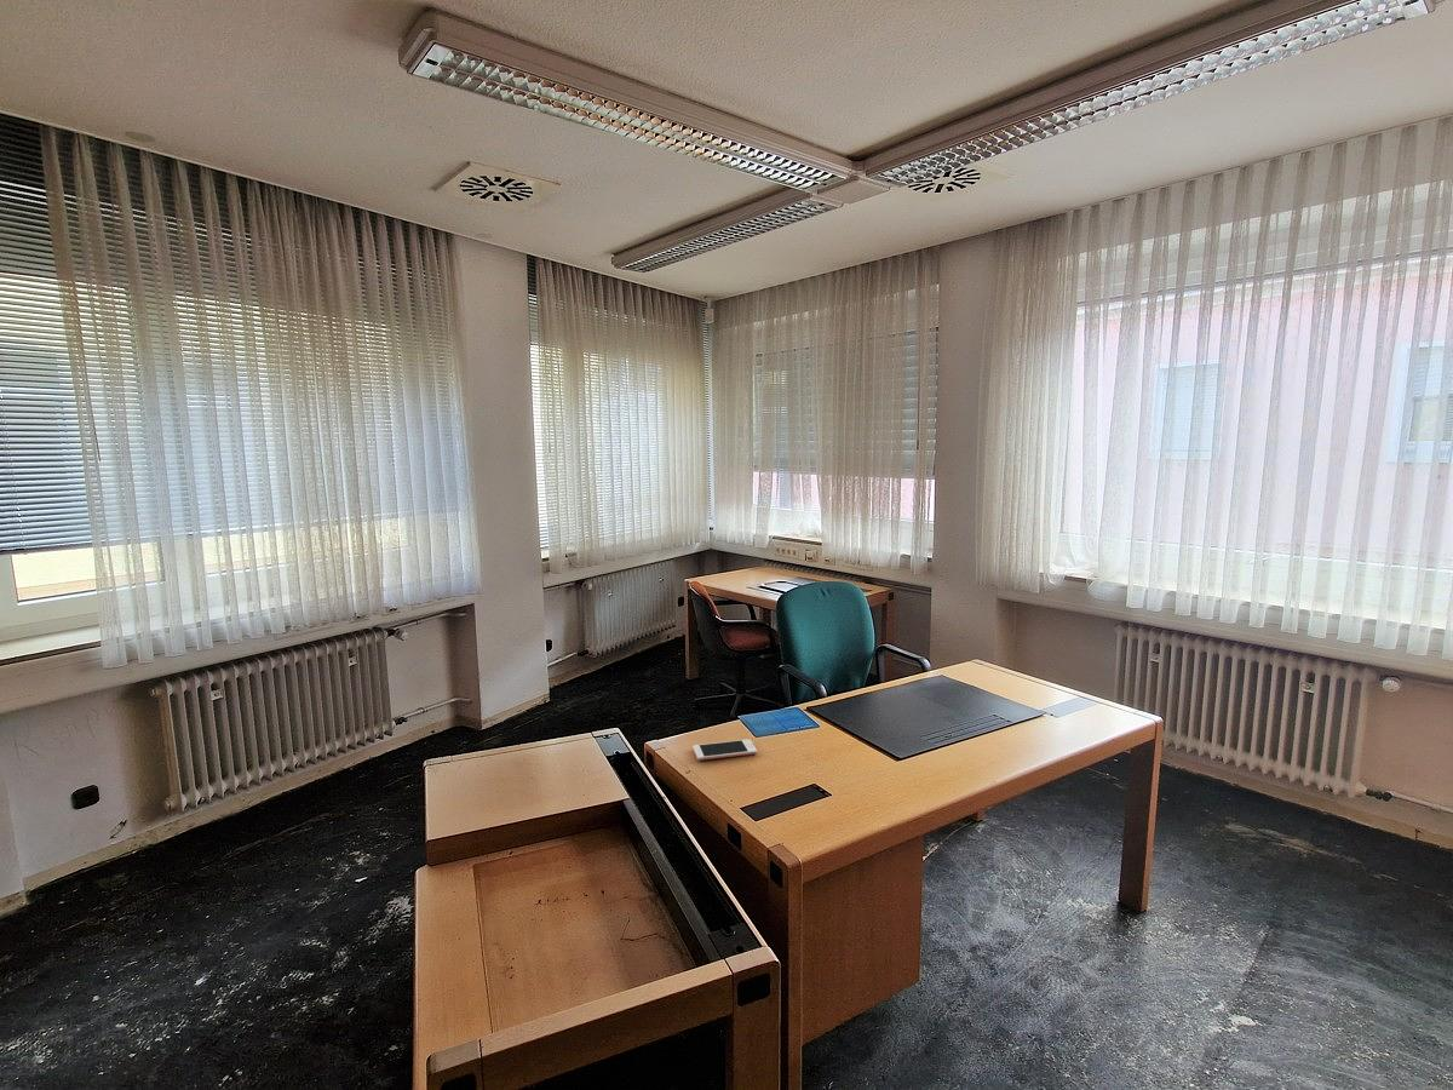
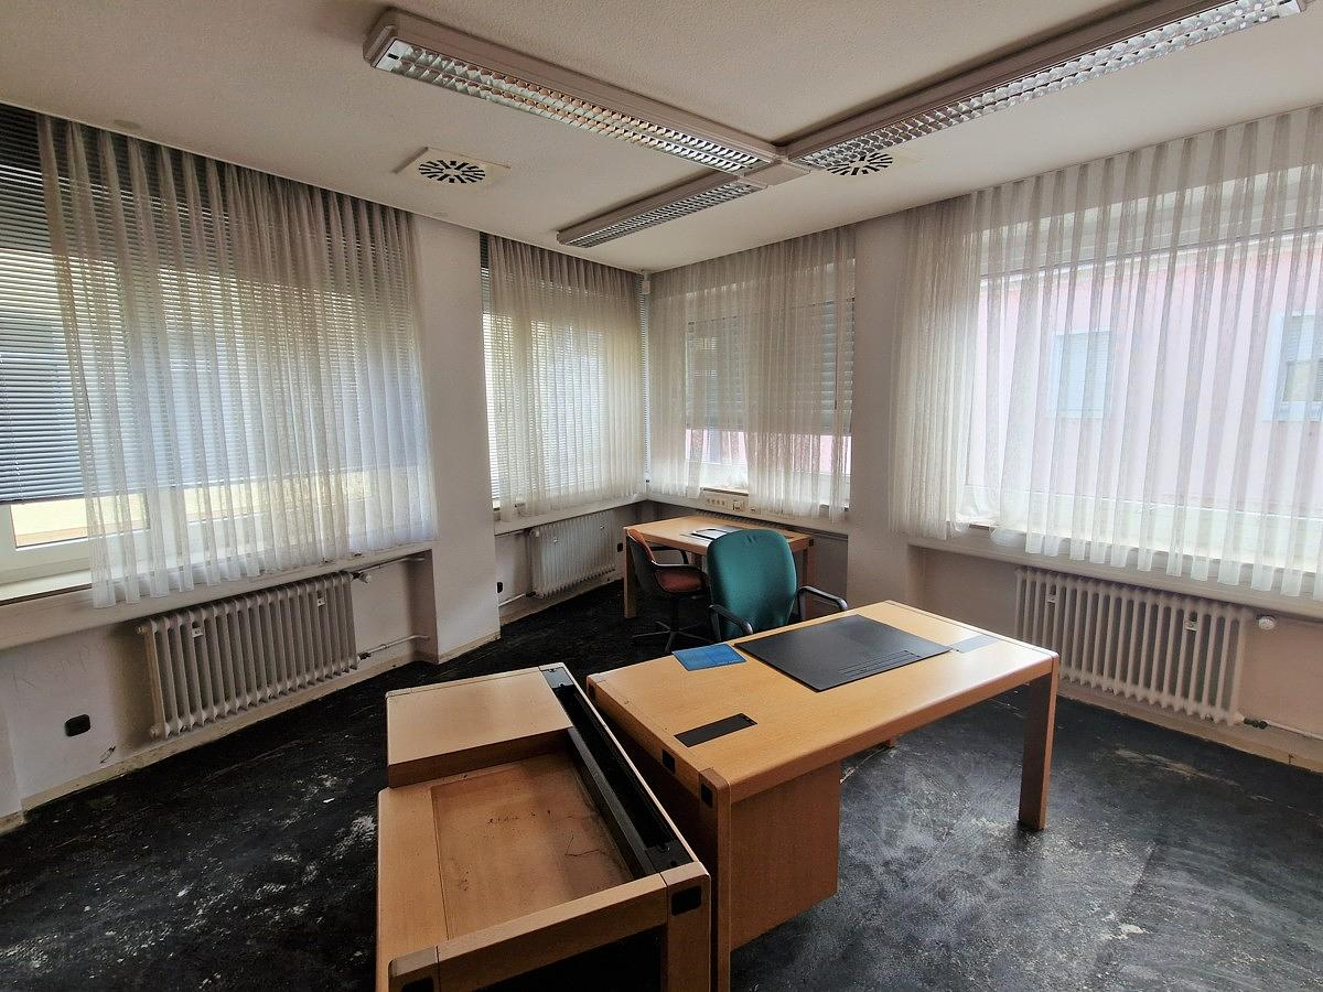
- cell phone [691,739,758,762]
